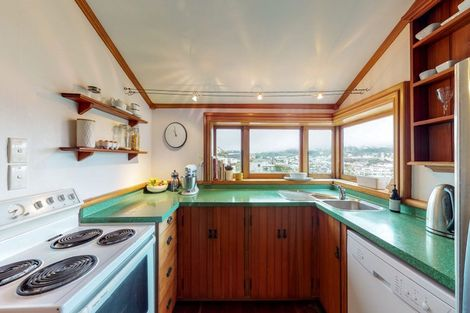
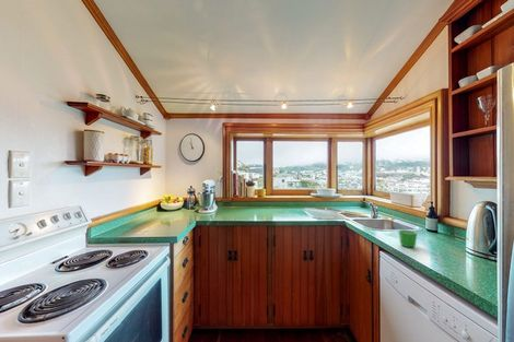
+ mug [398,228,418,248]
